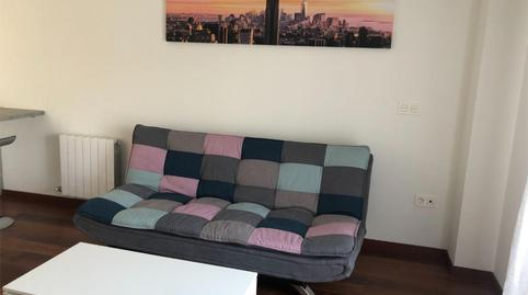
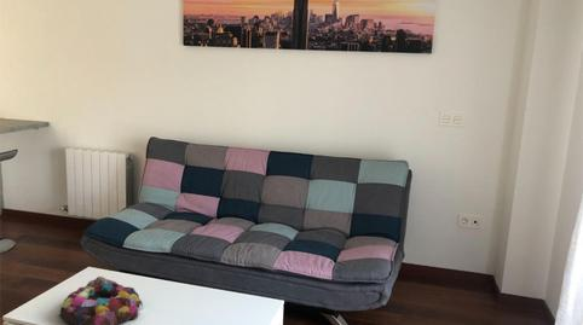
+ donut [57,275,144,325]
